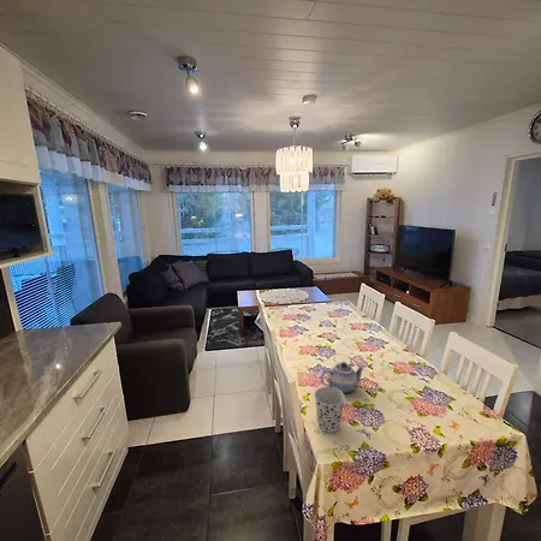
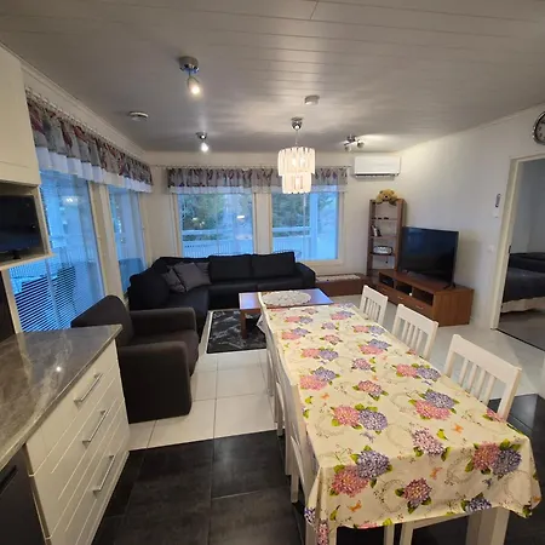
- teapot [320,361,364,394]
- cup [313,386,346,434]
